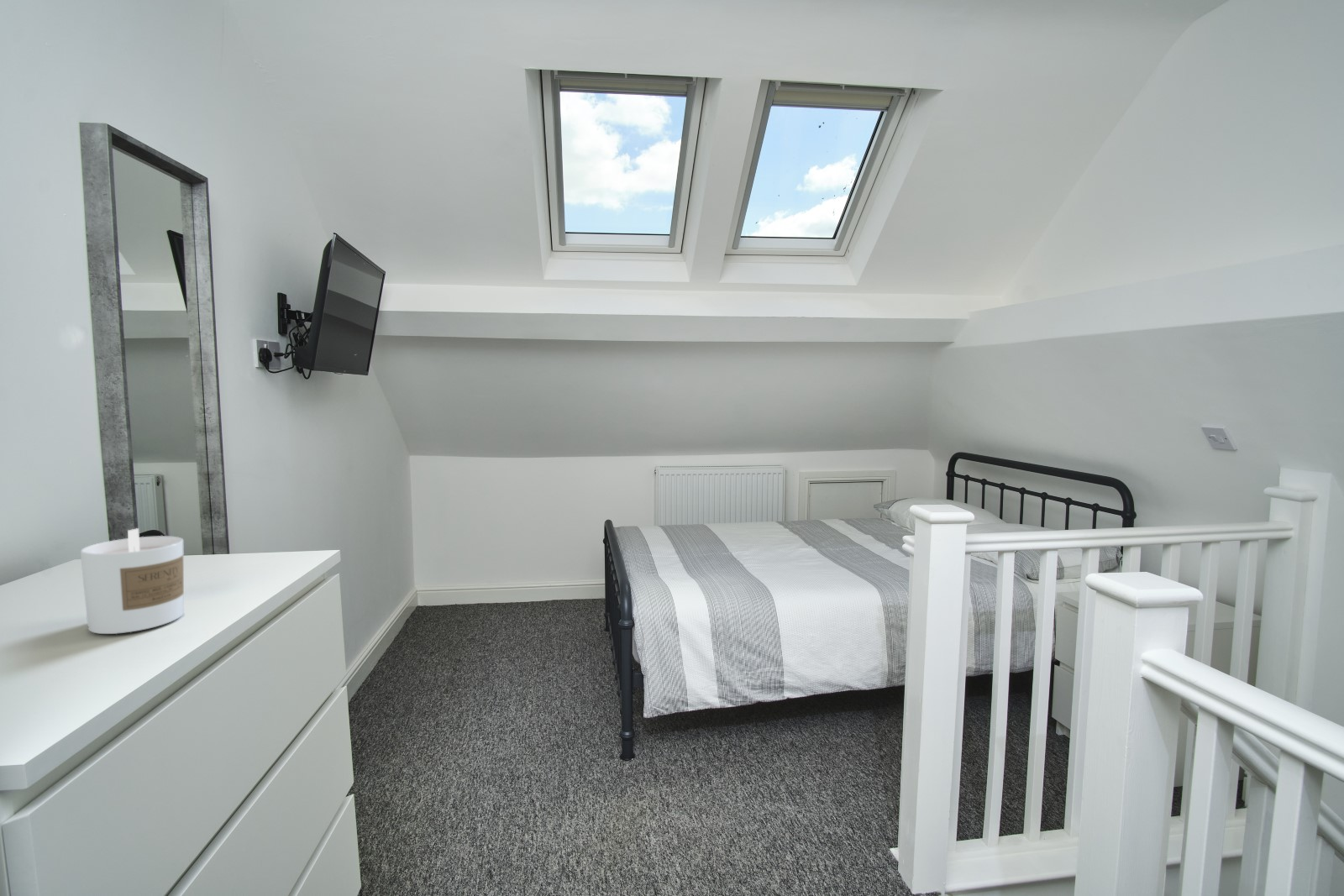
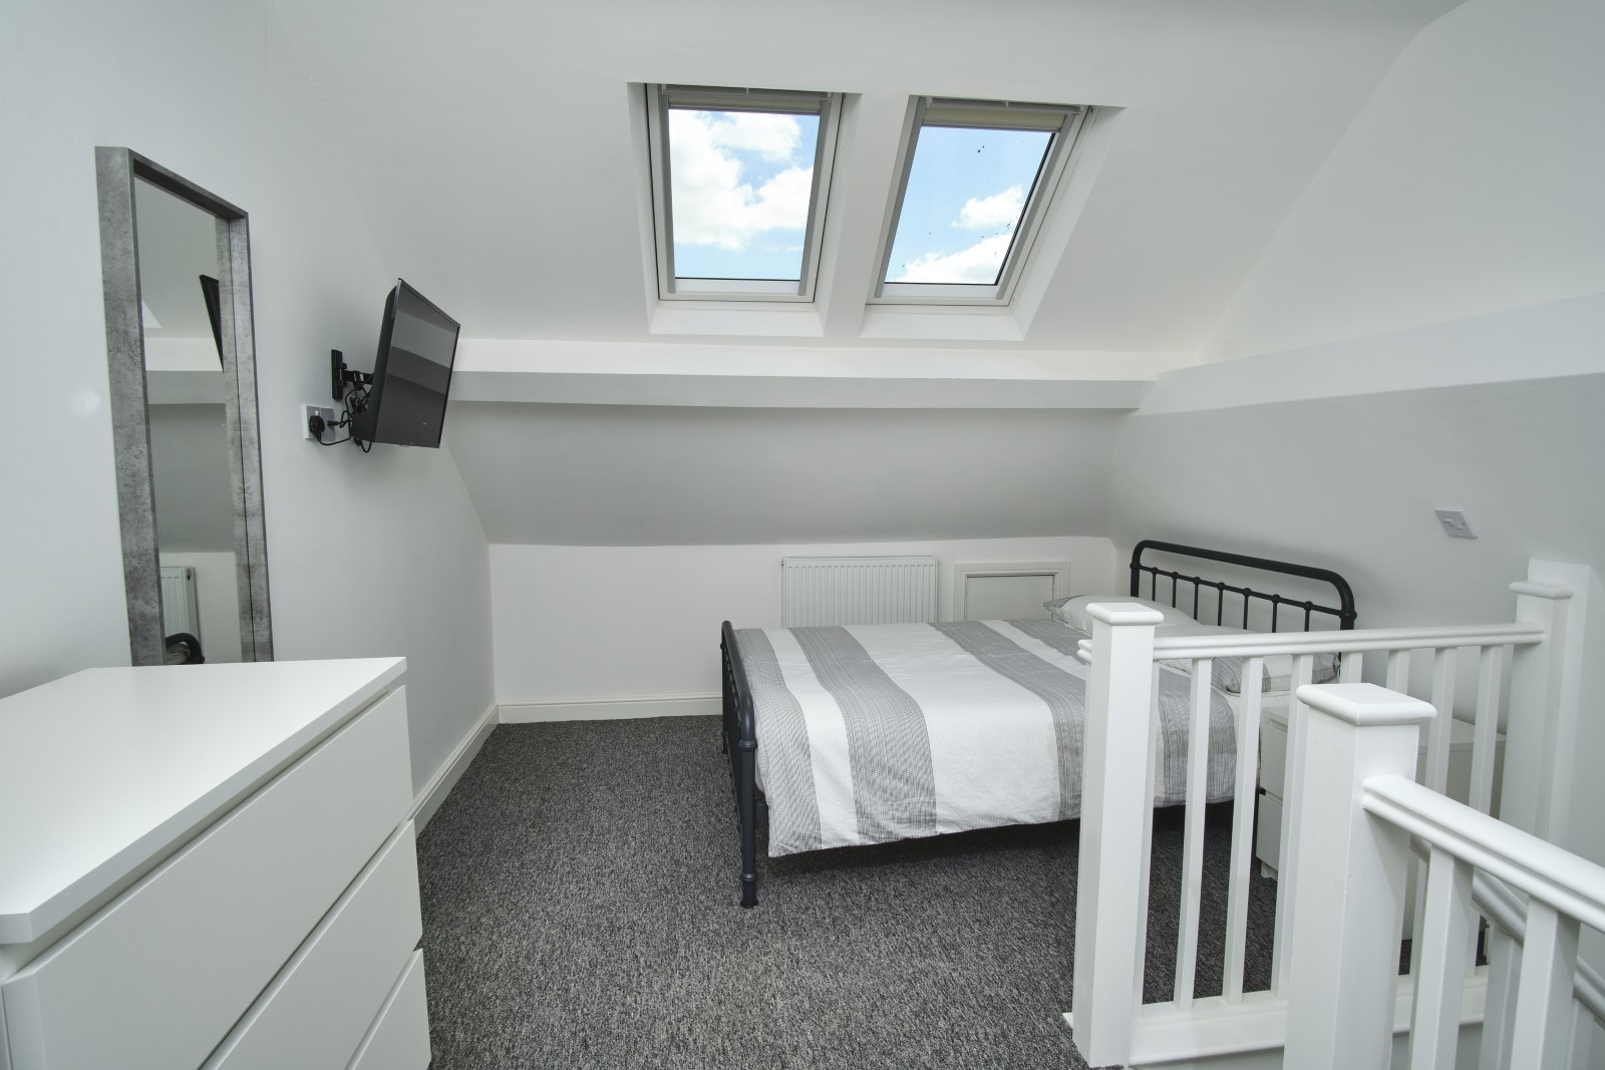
- candle [80,527,185,635]
